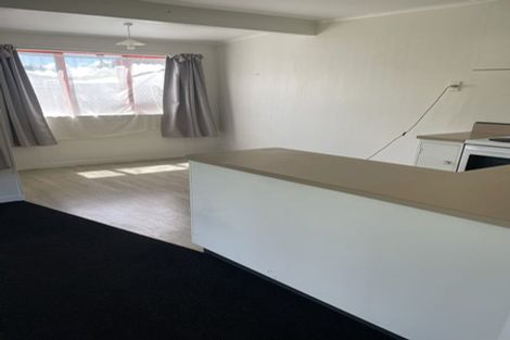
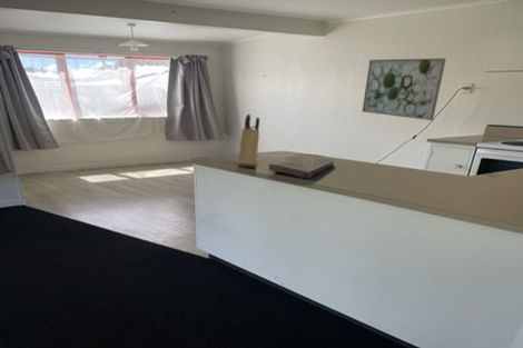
+ knife block [237,113,260,168]
+ wall art [362,57,447,121]
+ cutting board [268,153,335,180]
